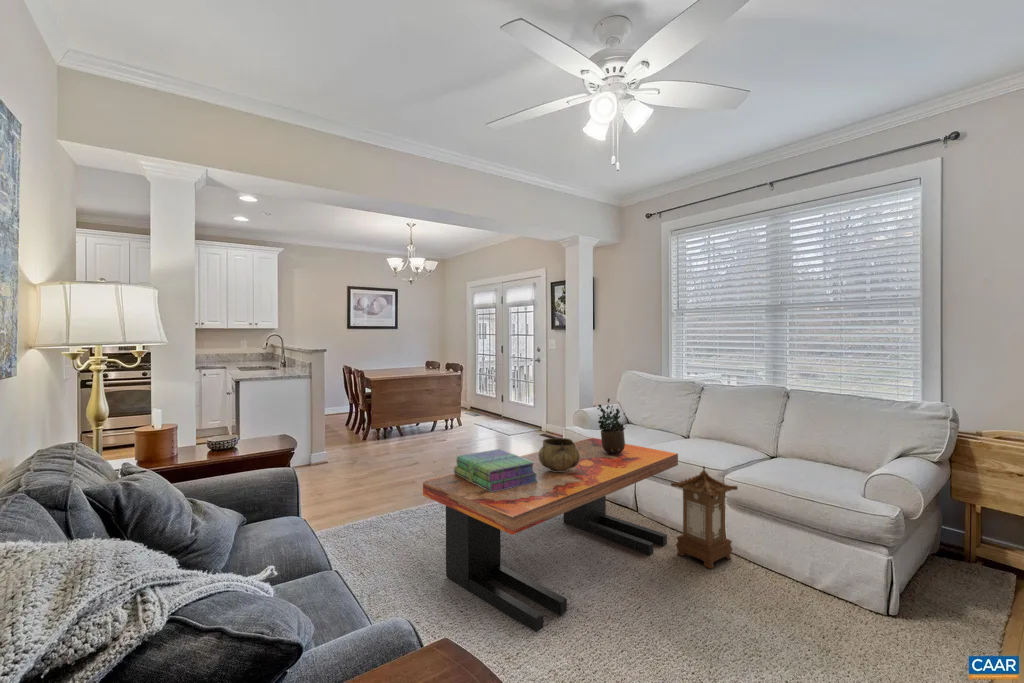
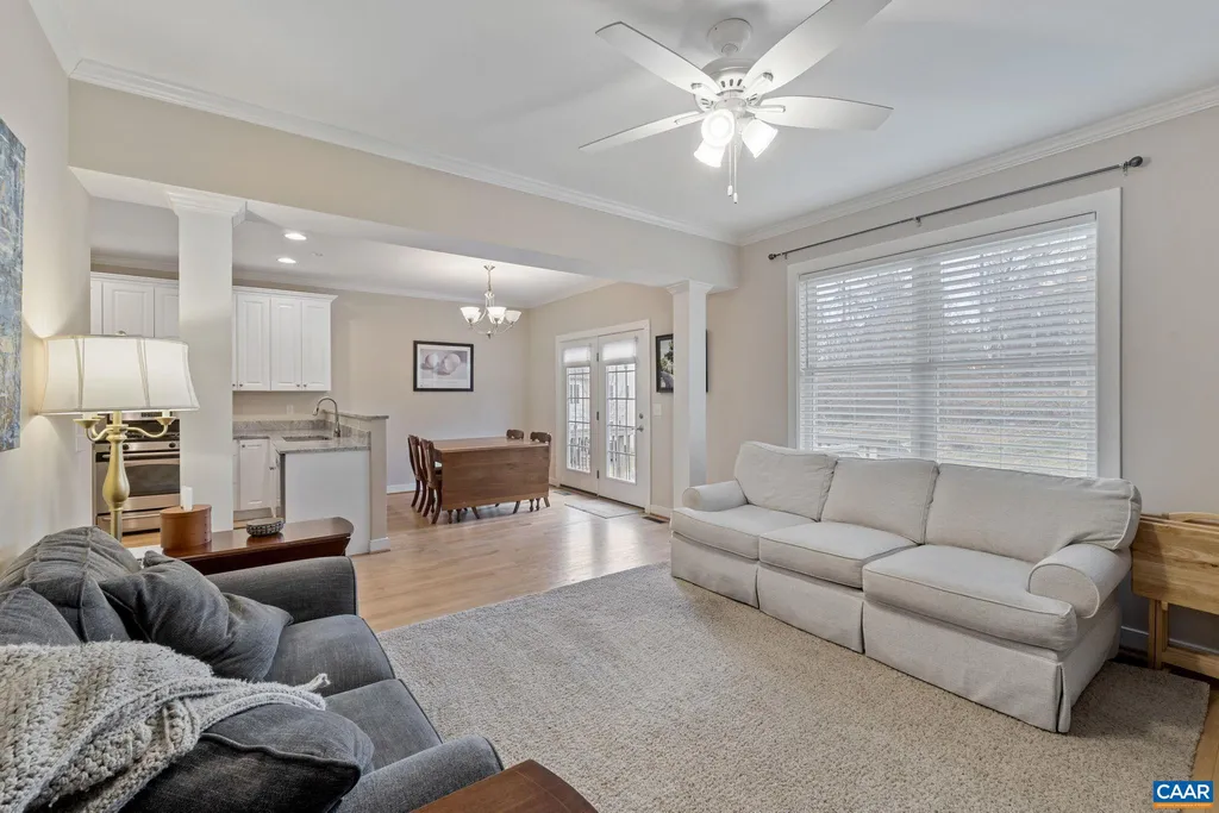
- lantern [670,465,739,570]
- stack of books [453,448,538,492]
- coffee table [422,437,679,633]
- decorative bowl [538,437,580,472]
- potted plant [593,397,627,454]
